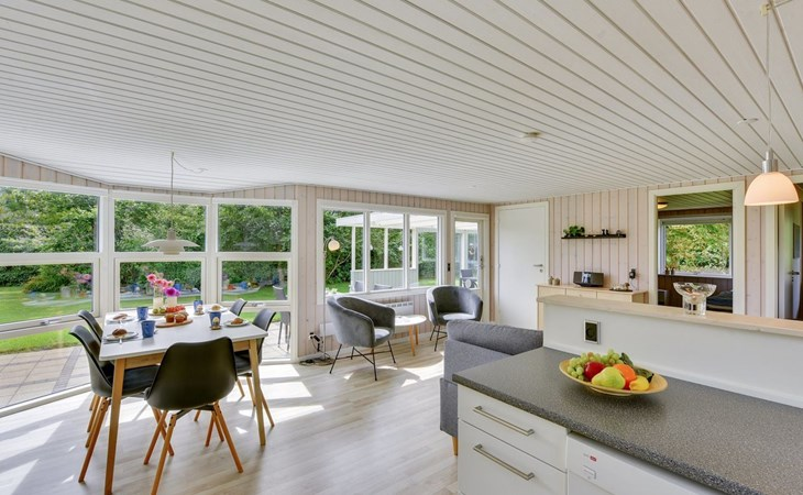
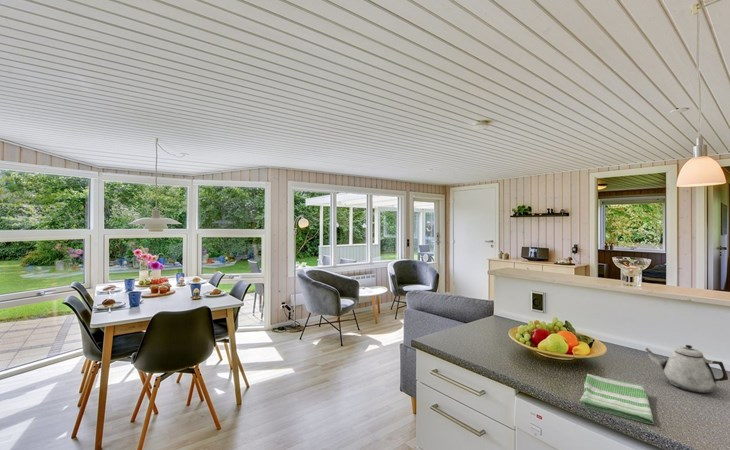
+ teapot [644,344,729,394]
+ dish towel [579,373,655,425]
